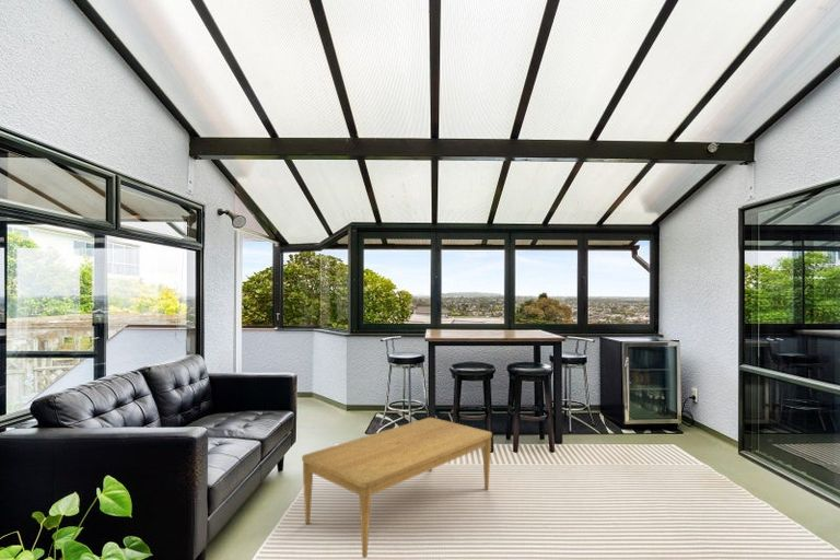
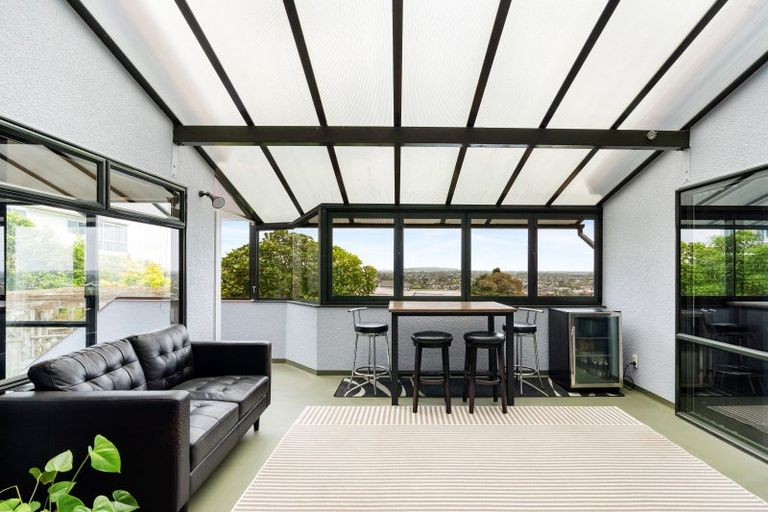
- coffee table [301,417,493,559]
